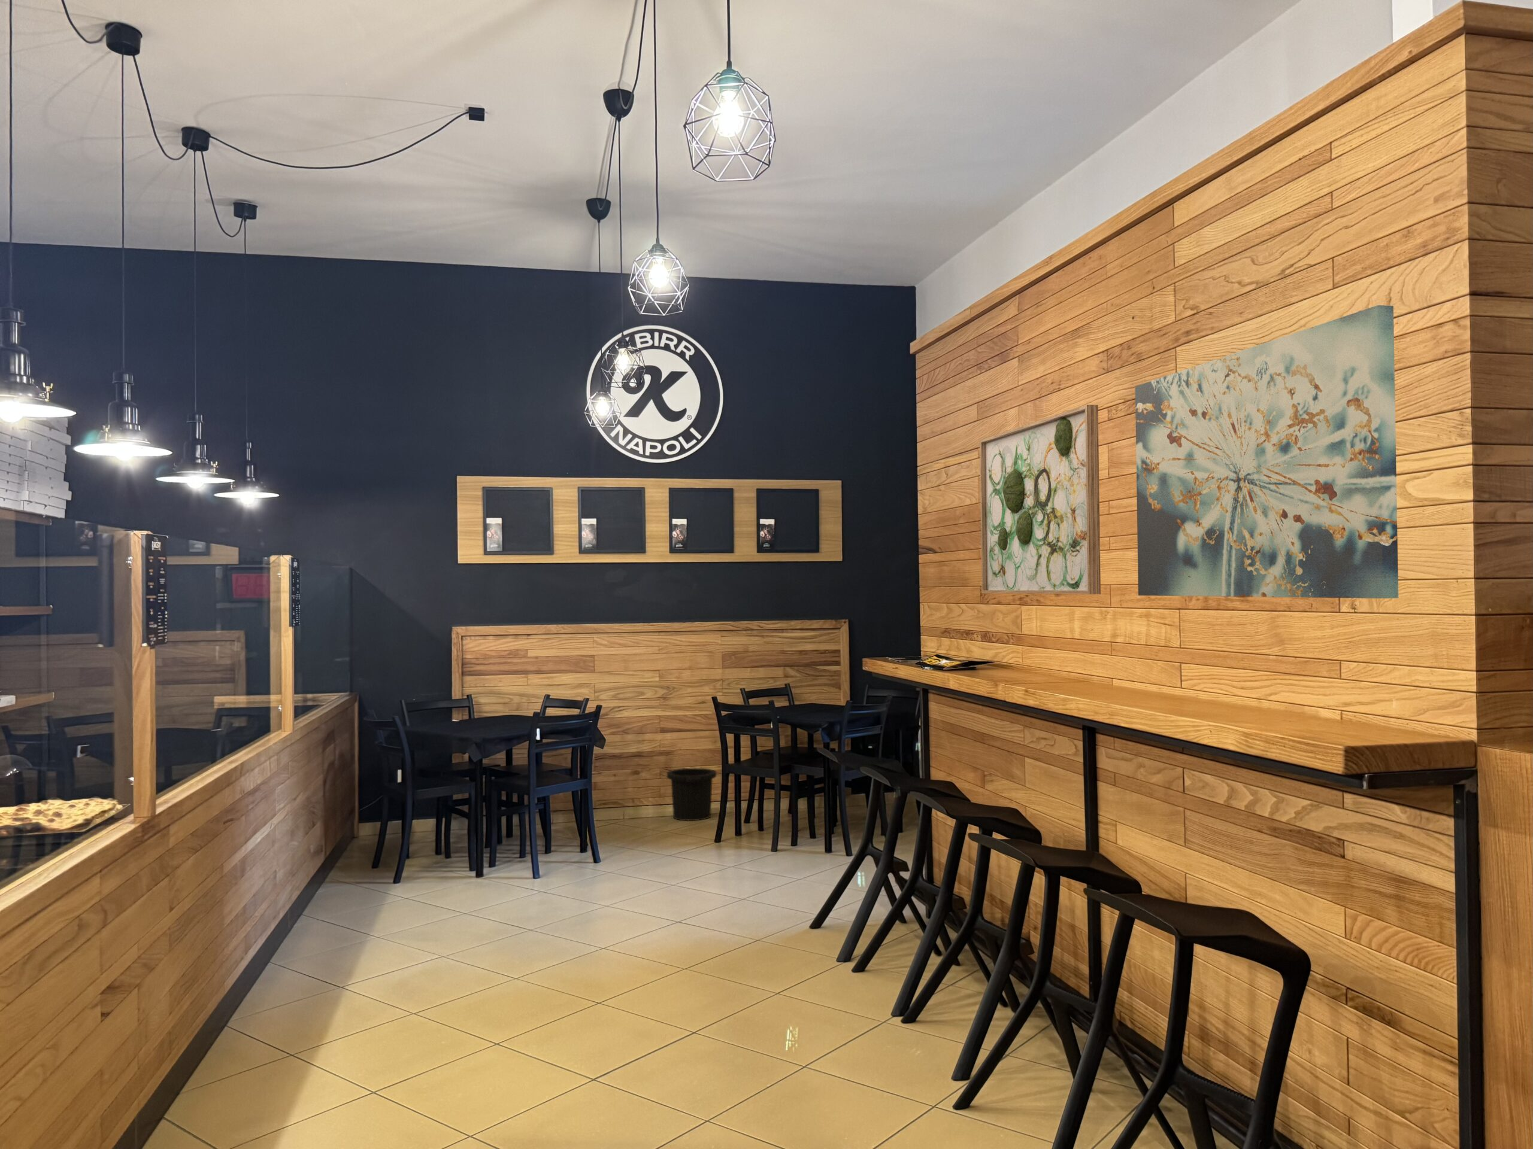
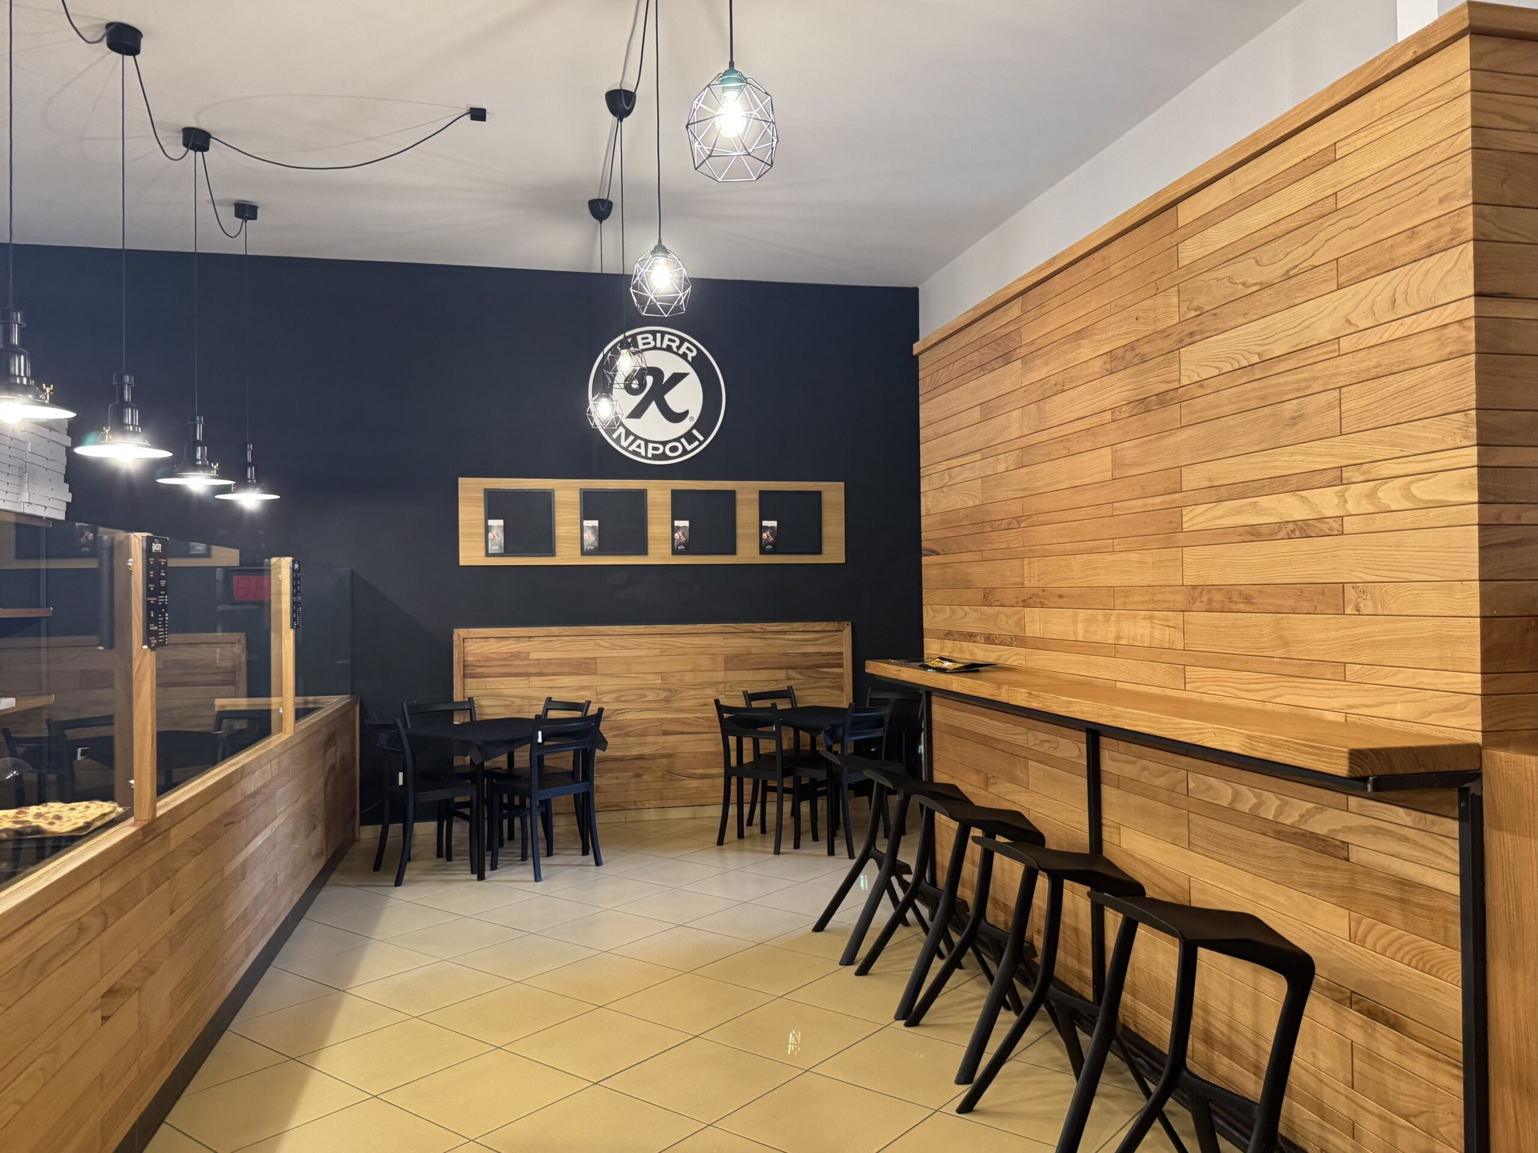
- wall art [1135,304,1399,599]
- wall art [979,404,1101,595]
- trash can [666,768,717,822]
